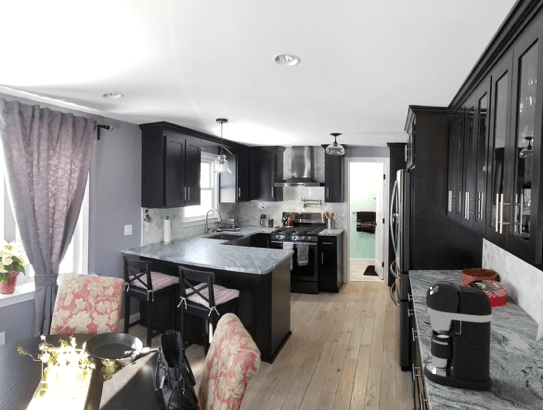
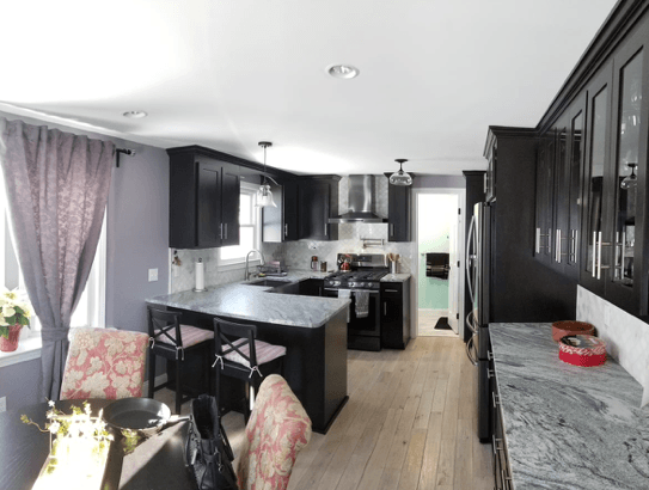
- coffee maker [422,280,493,391]
